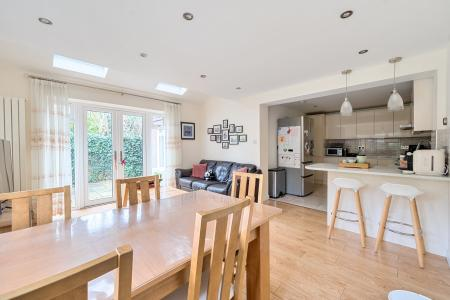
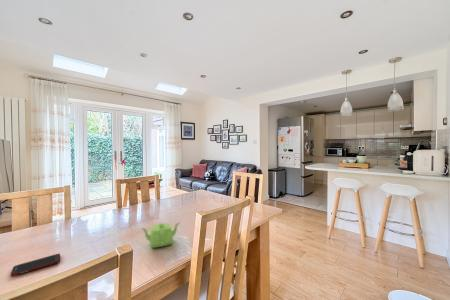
+ cell phone [10,253,61,277]
+ teapot [140,221,182,249]
